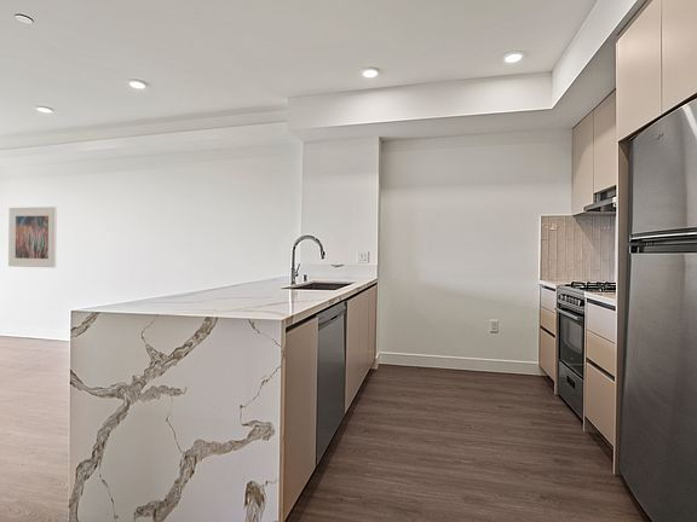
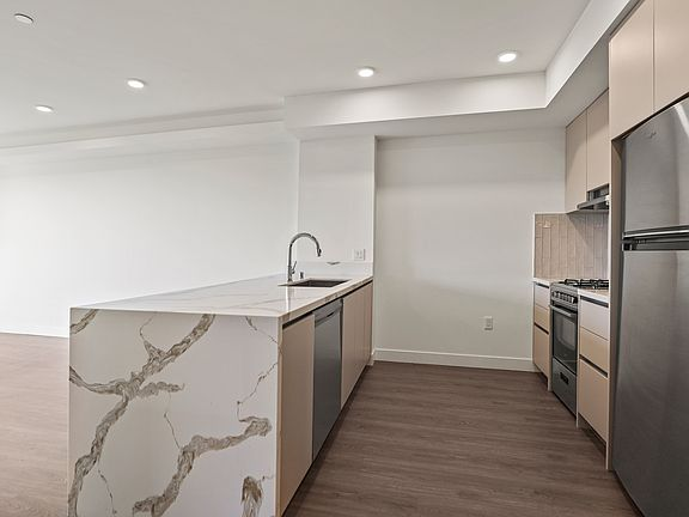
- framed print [7,205,58,268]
